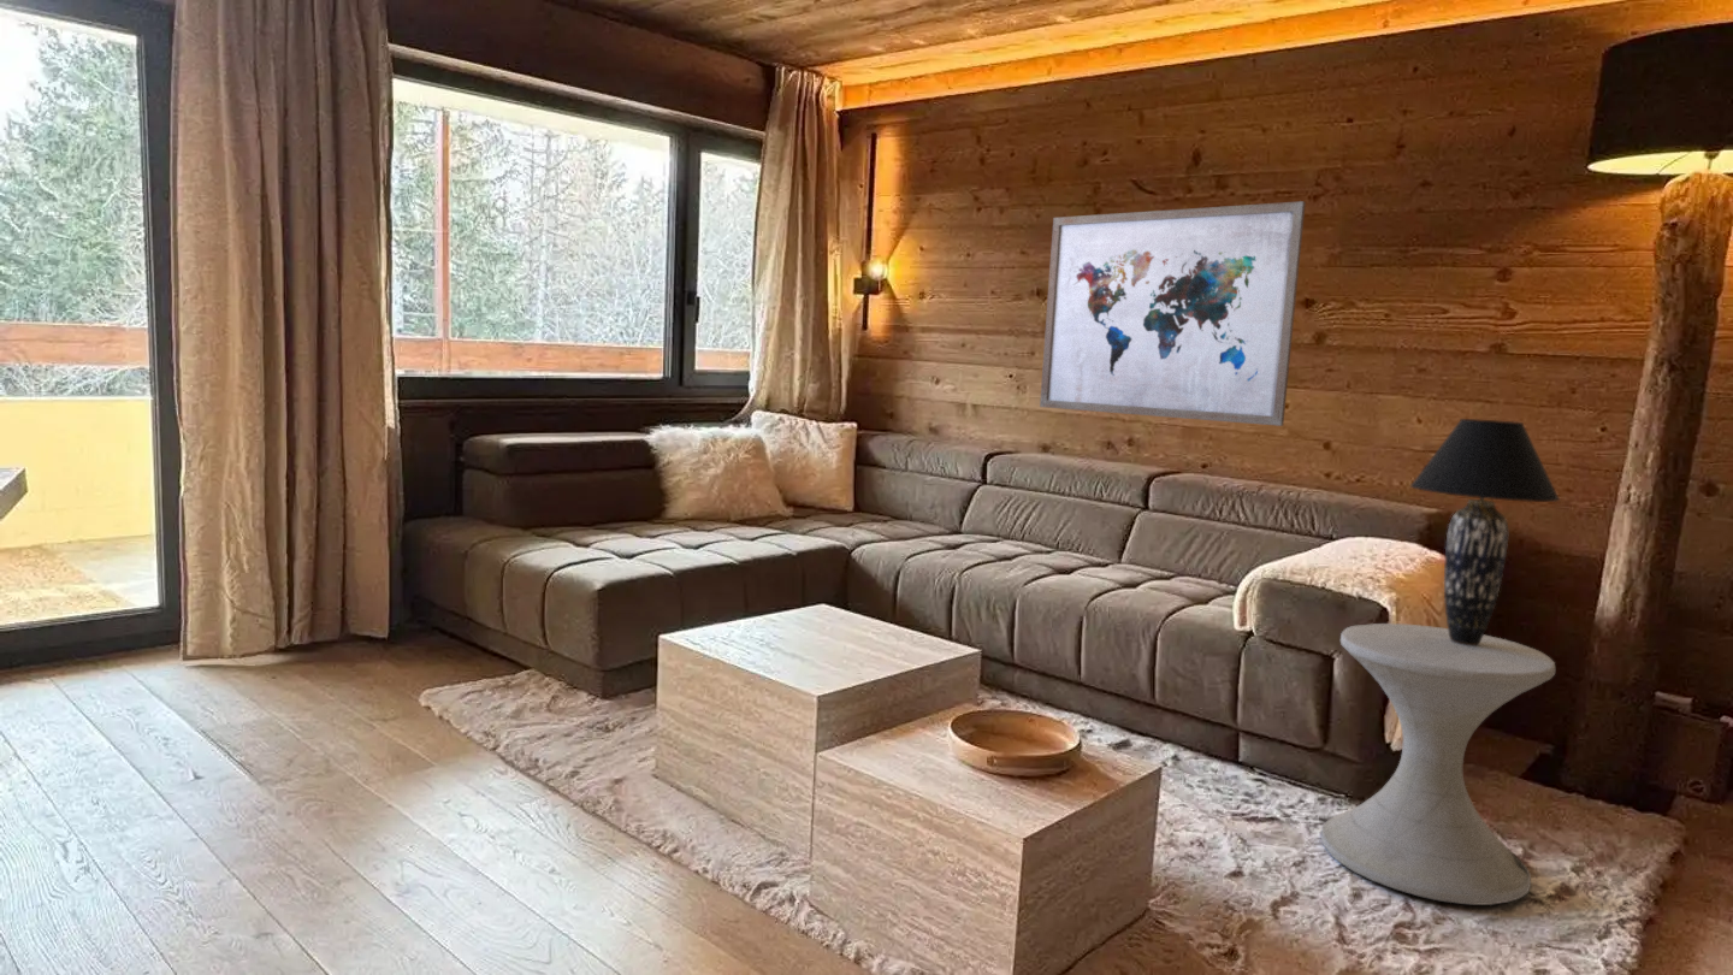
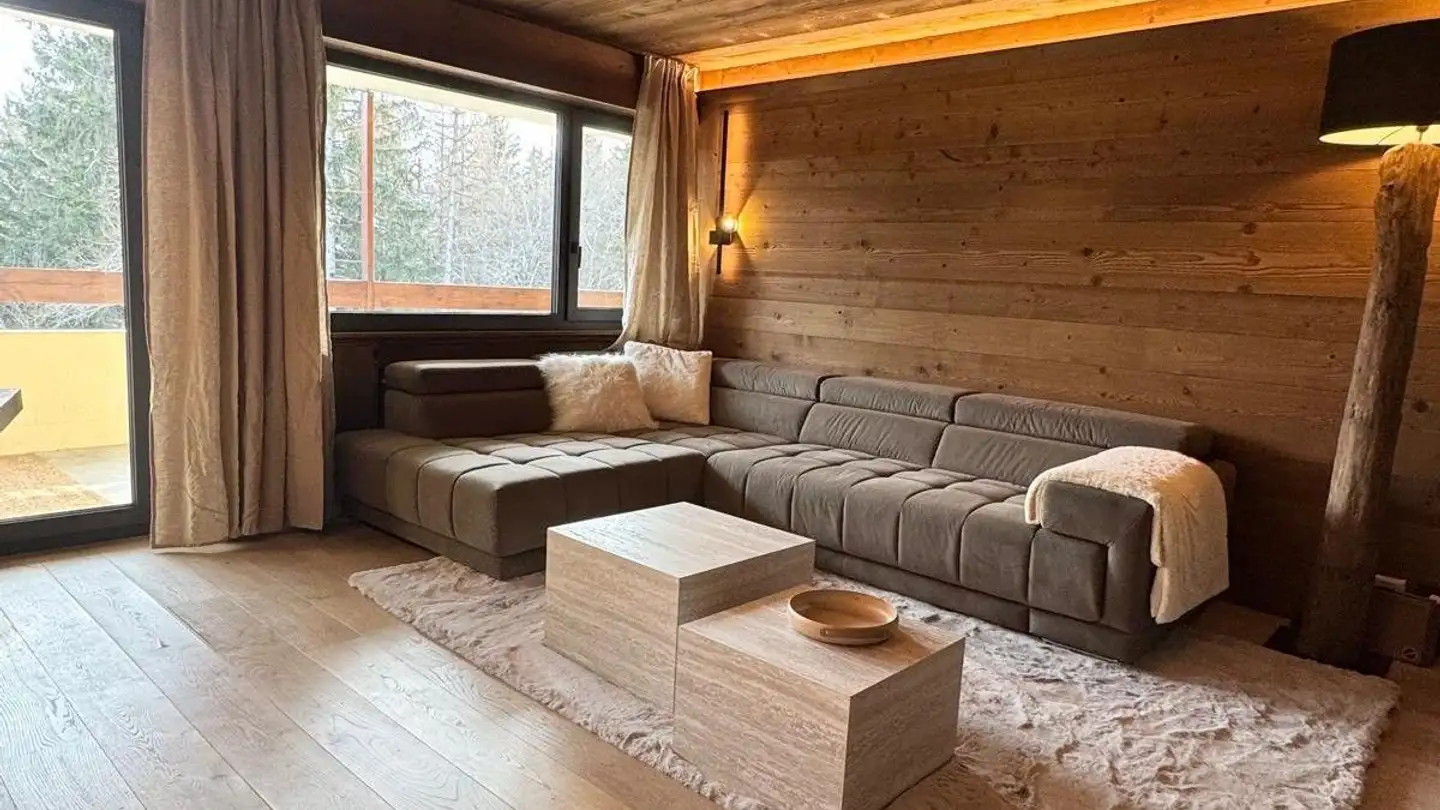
- wall art [1039,200,1307,427]
- table lamp [1409,418,1561,645]
- side table [1320,622,1556,906]
